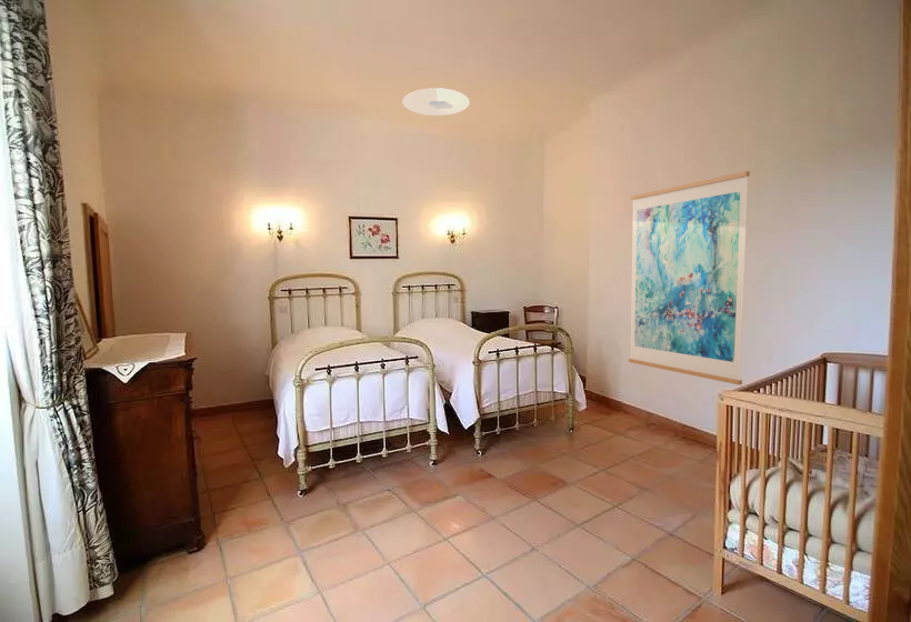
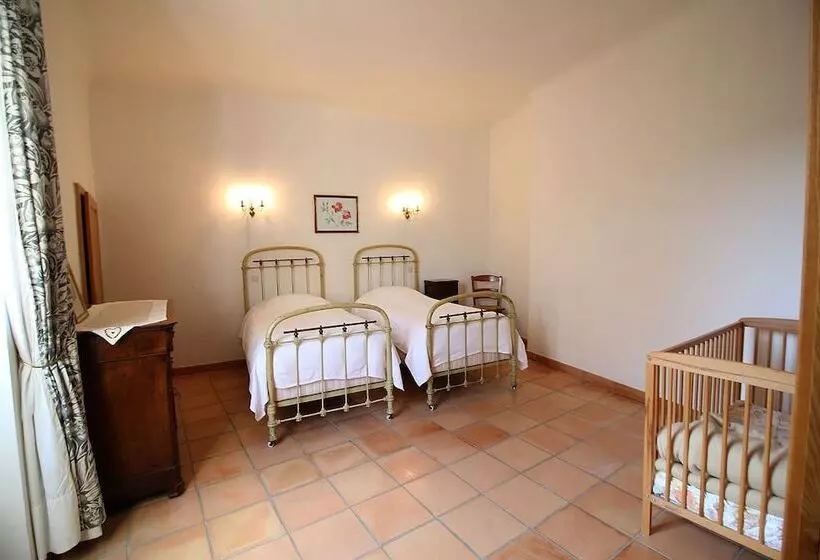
- wall art [628,170,751,385]
- ceiling light [401,87,471,117]
